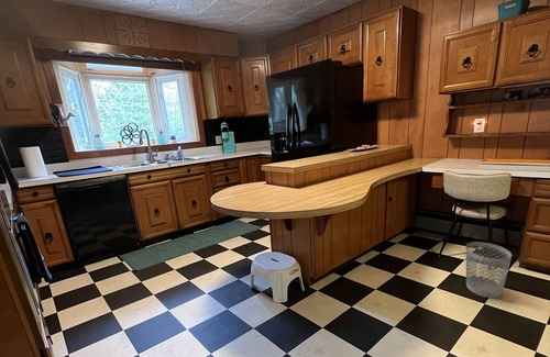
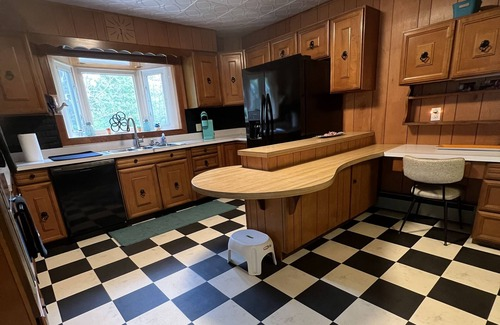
- wastebasket [464,241,513,299]
